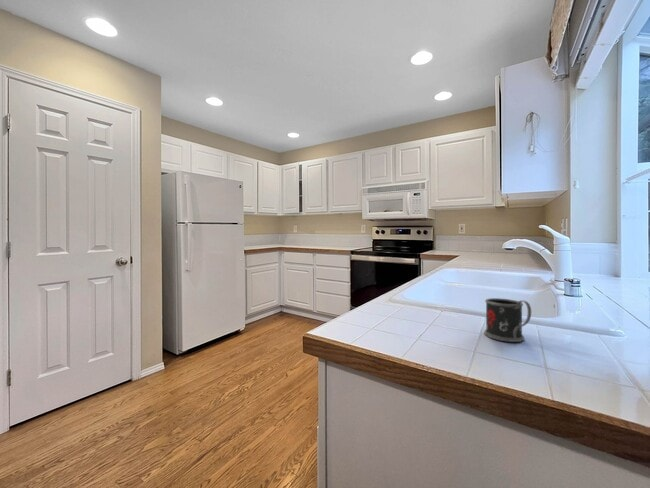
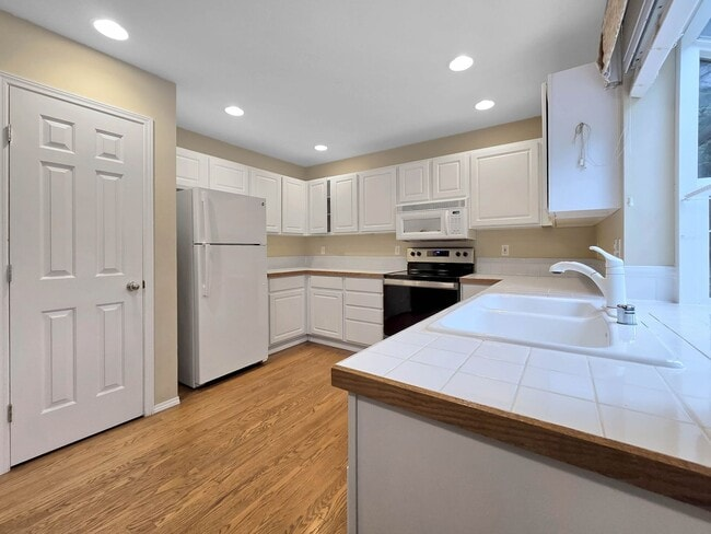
- mug [483,297,532,343]
